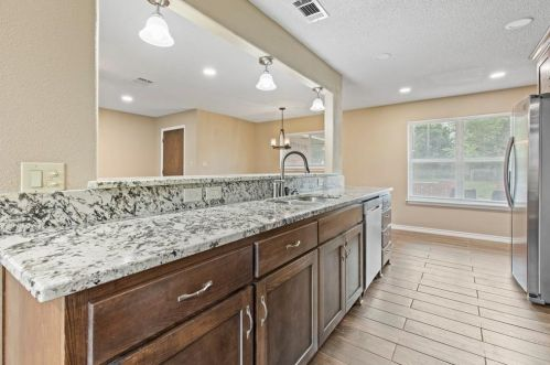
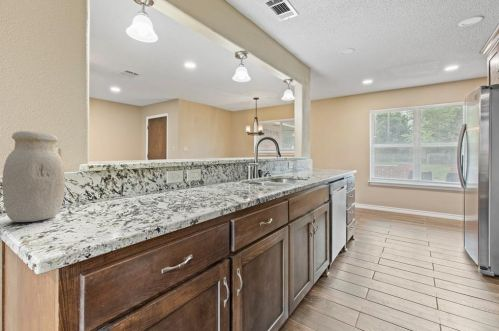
+ jar [1,130,66,223]
